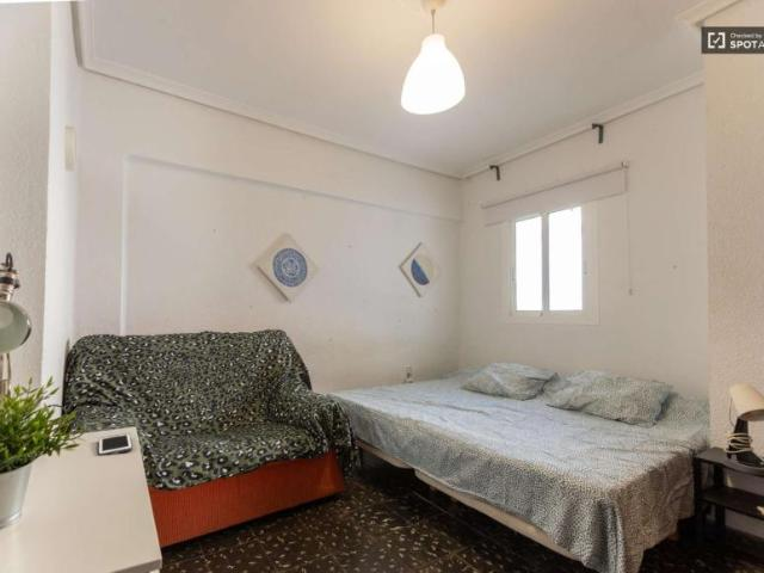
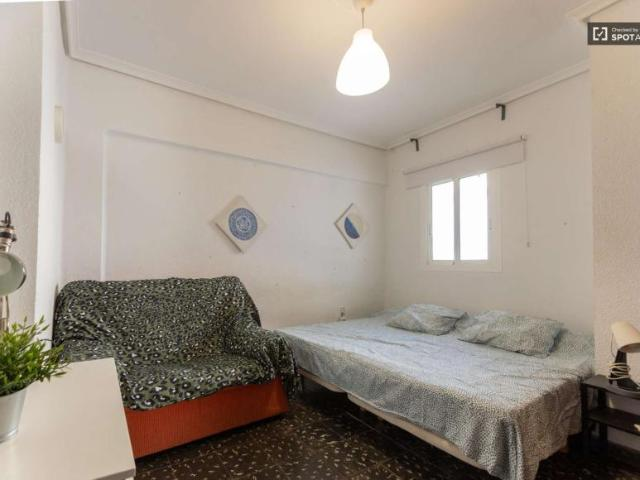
- cell phone [98,432,134,457]
